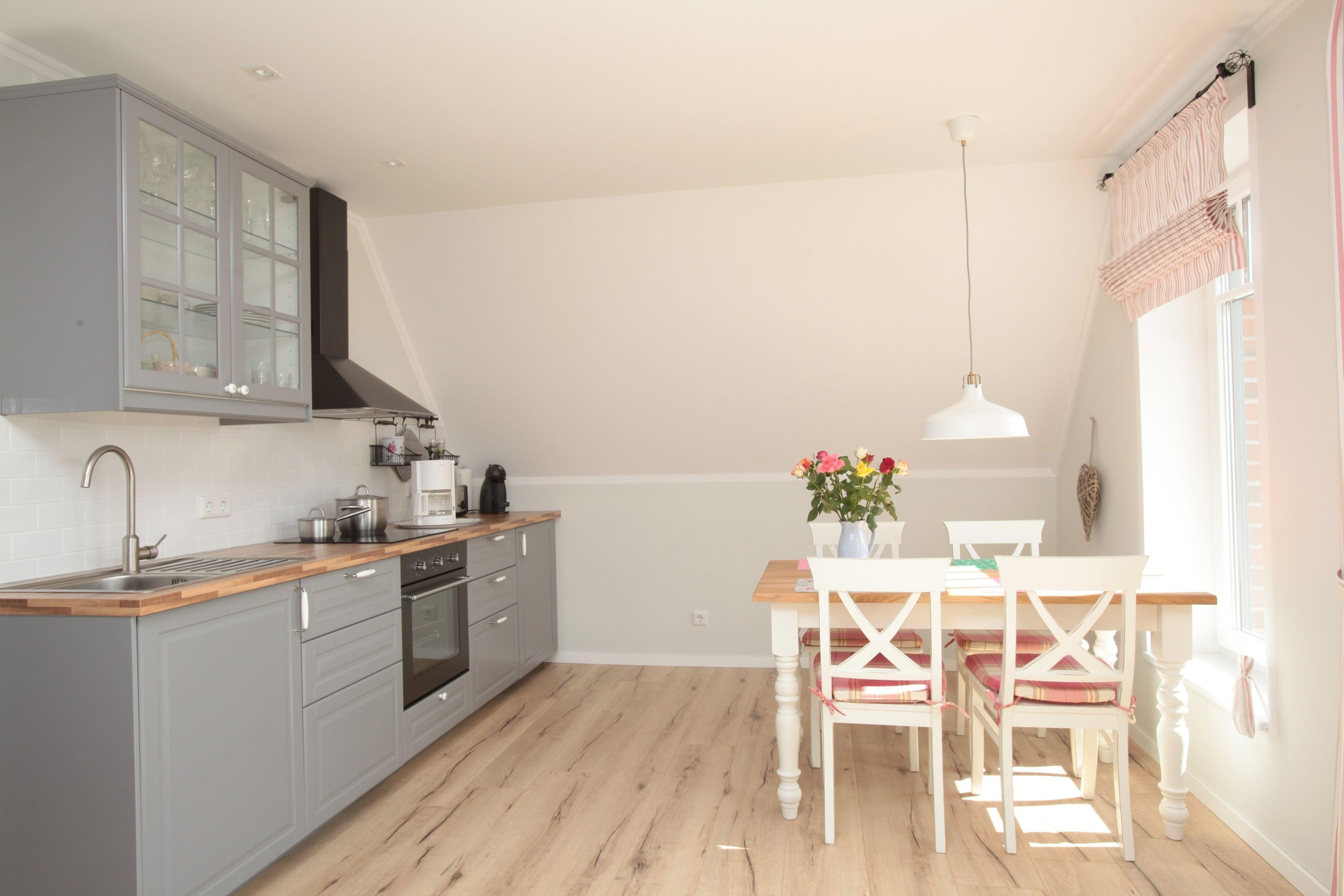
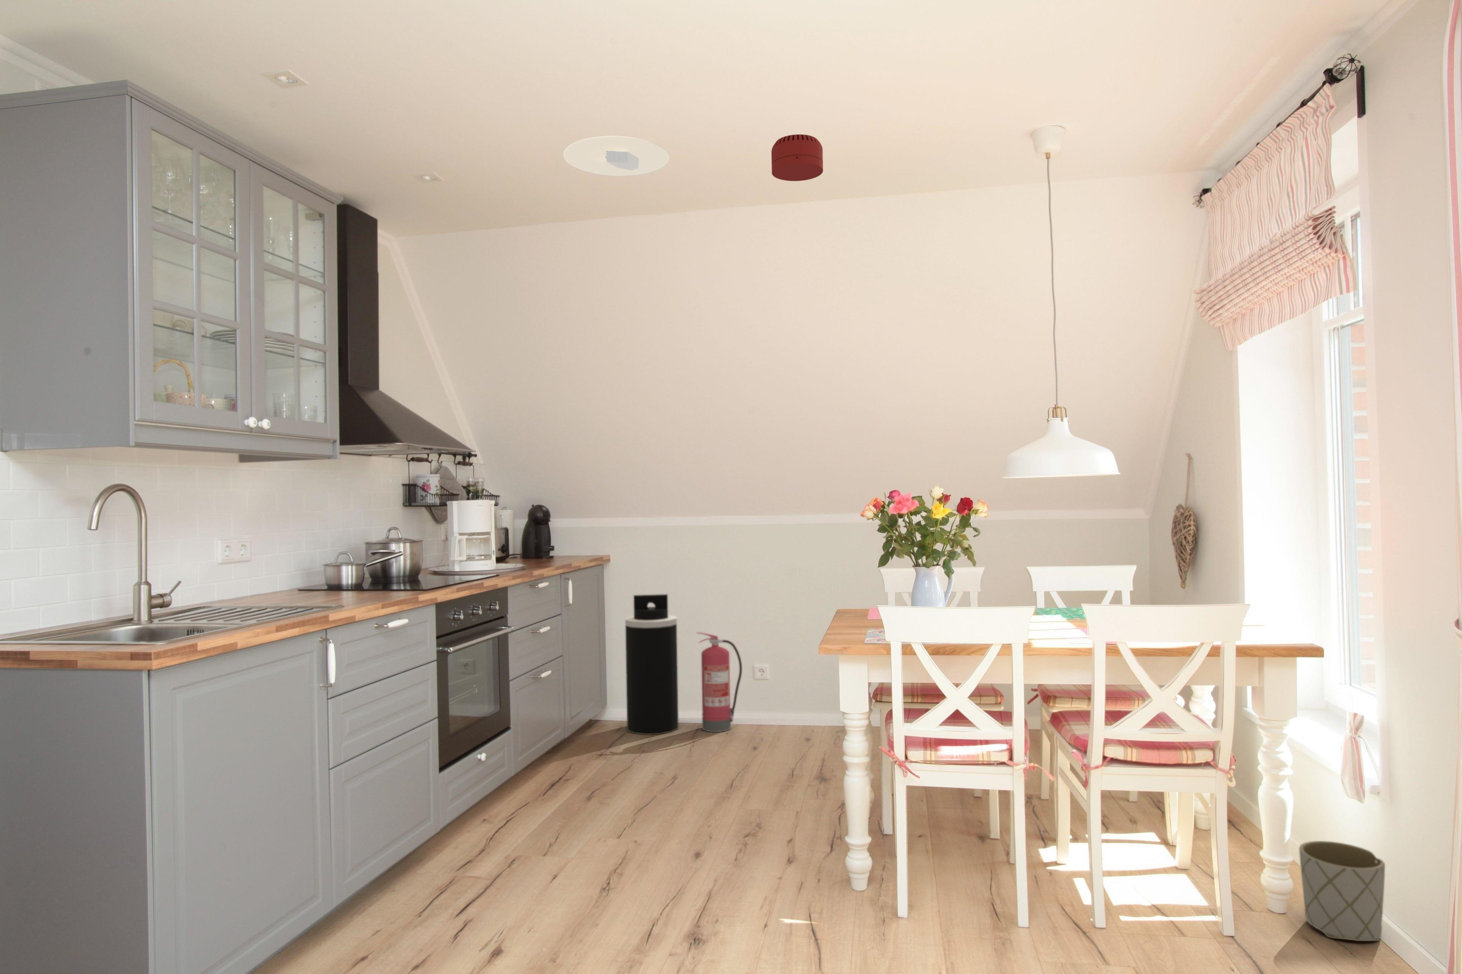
+ smoke detector [771,134,823,182]
+ recessed light [563,136,670,177]
+ planter [1299,840,1386,941]
+ trash can [624,594,679,735]
+ fire extinguisher [696,632,742,733]
